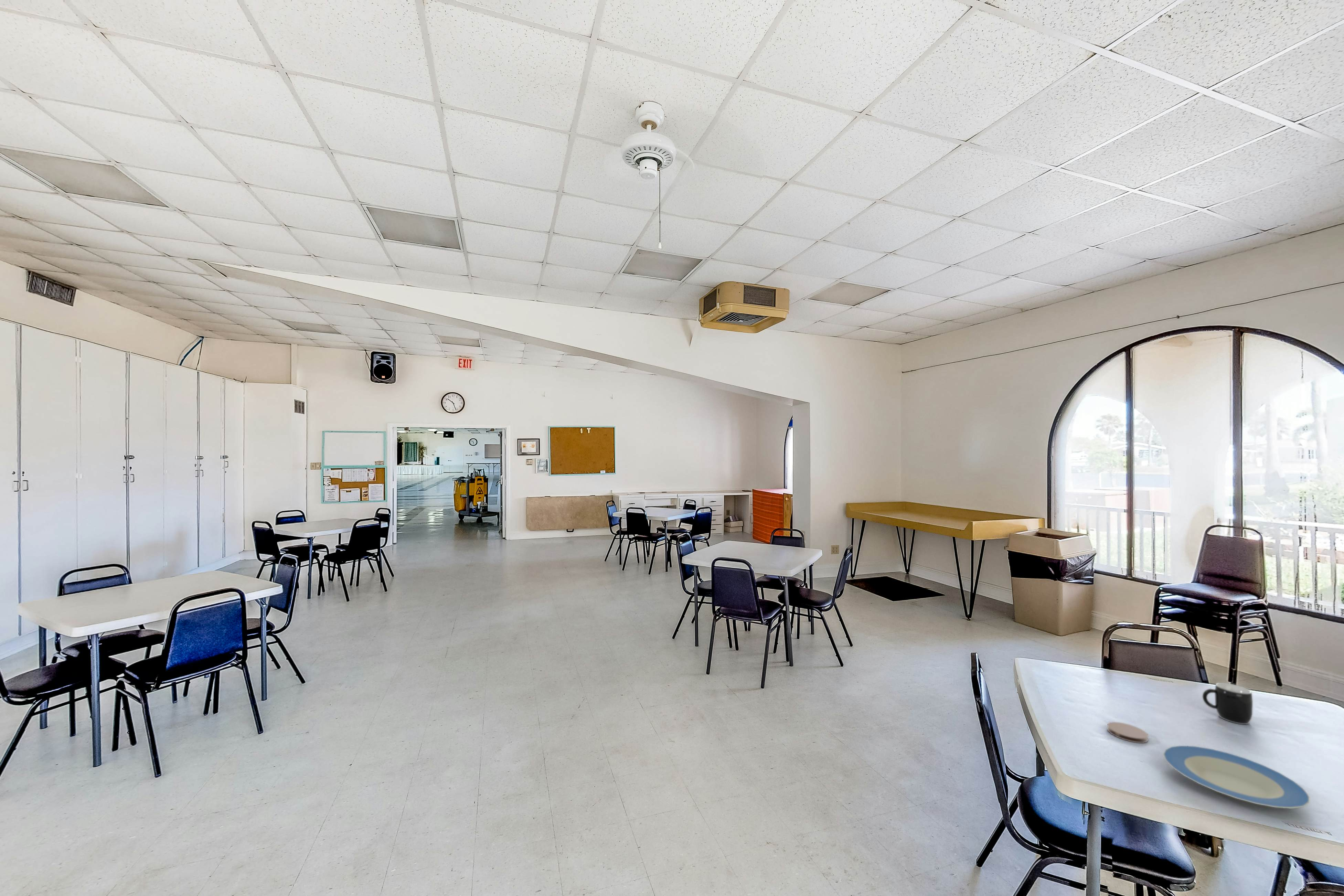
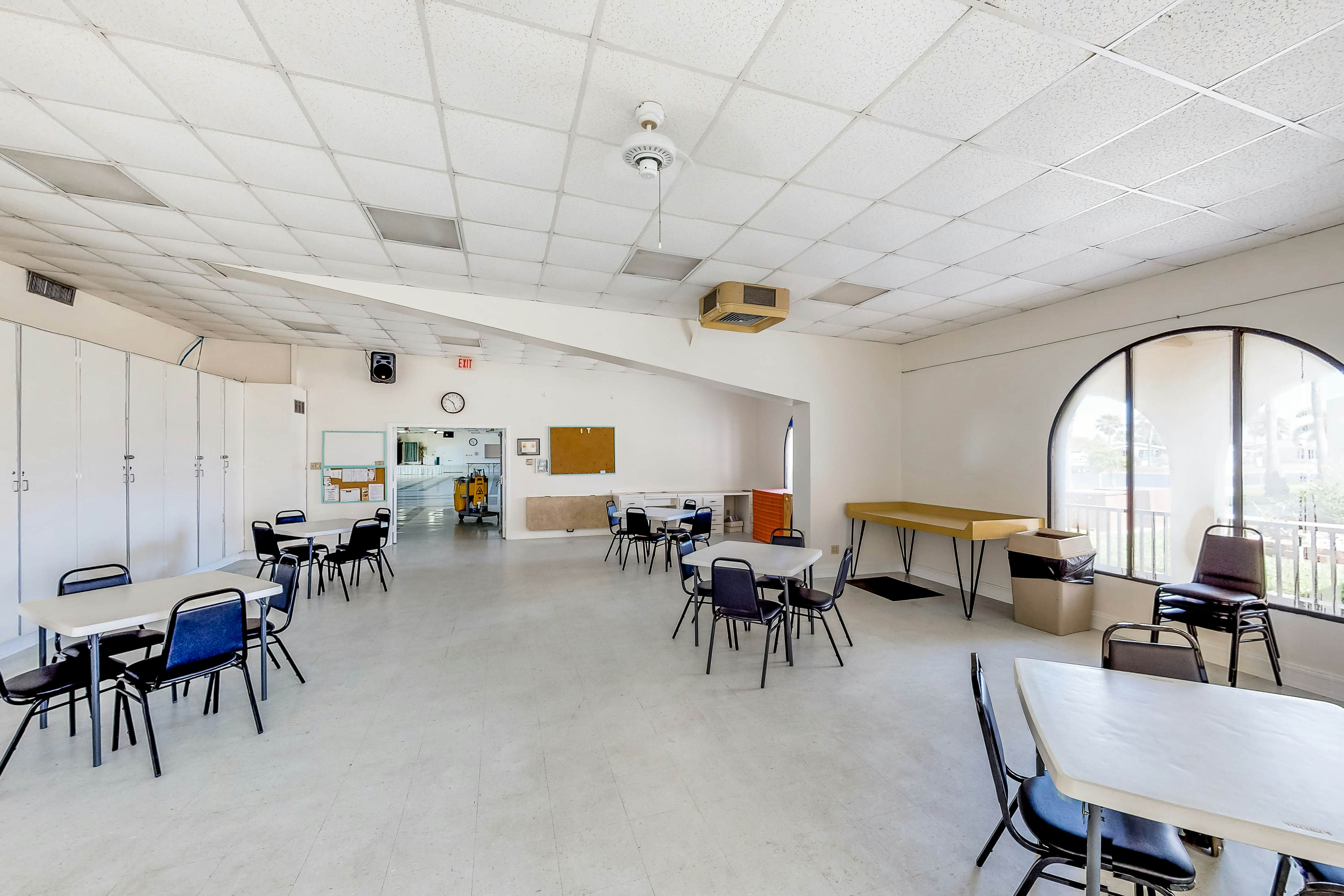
- coaster [1107,722,1149,743]
- plate [1163,745,1310,809]
- mug [1202,682,1253,725]
